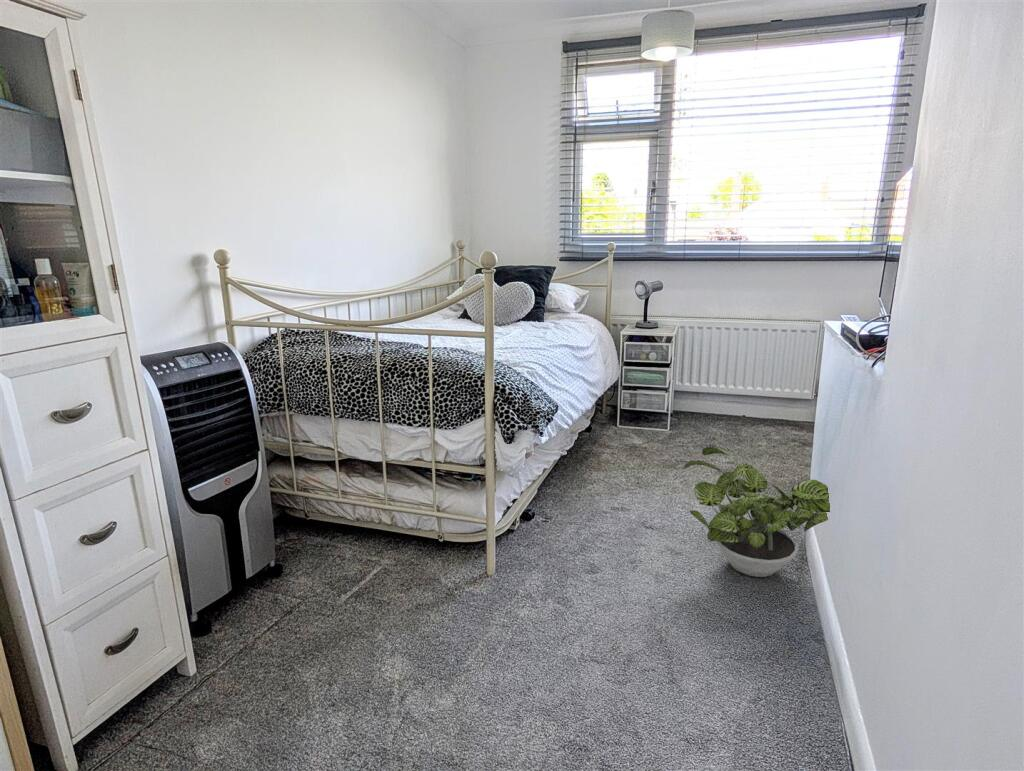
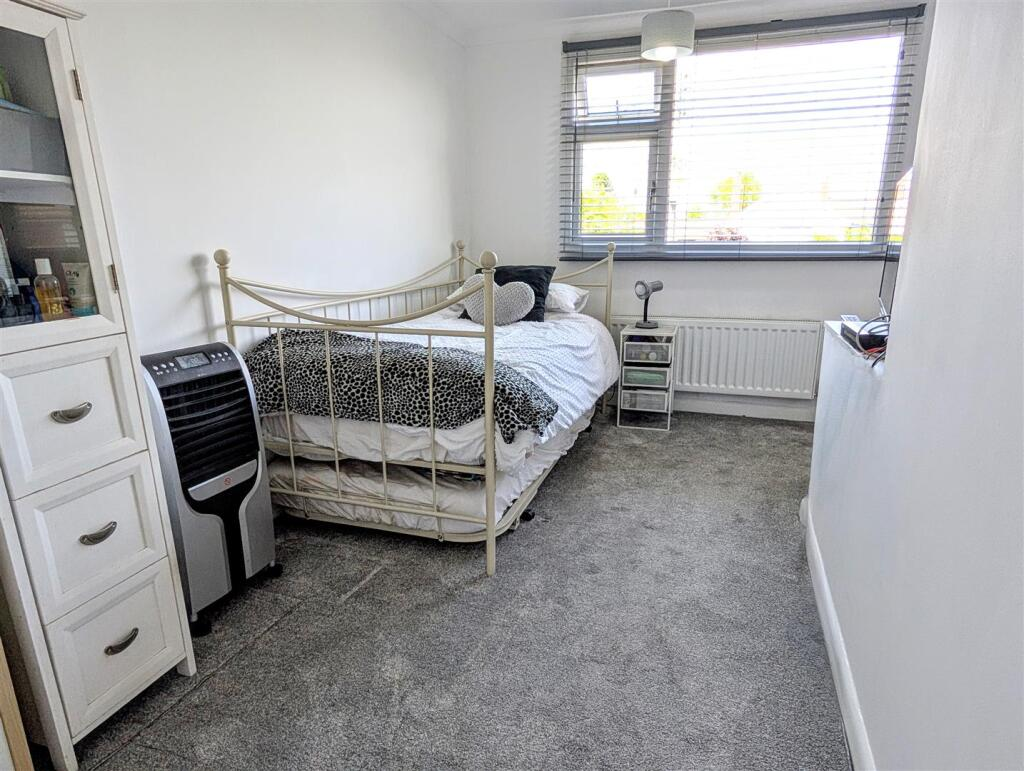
- potted plant [683,446,830,578]
